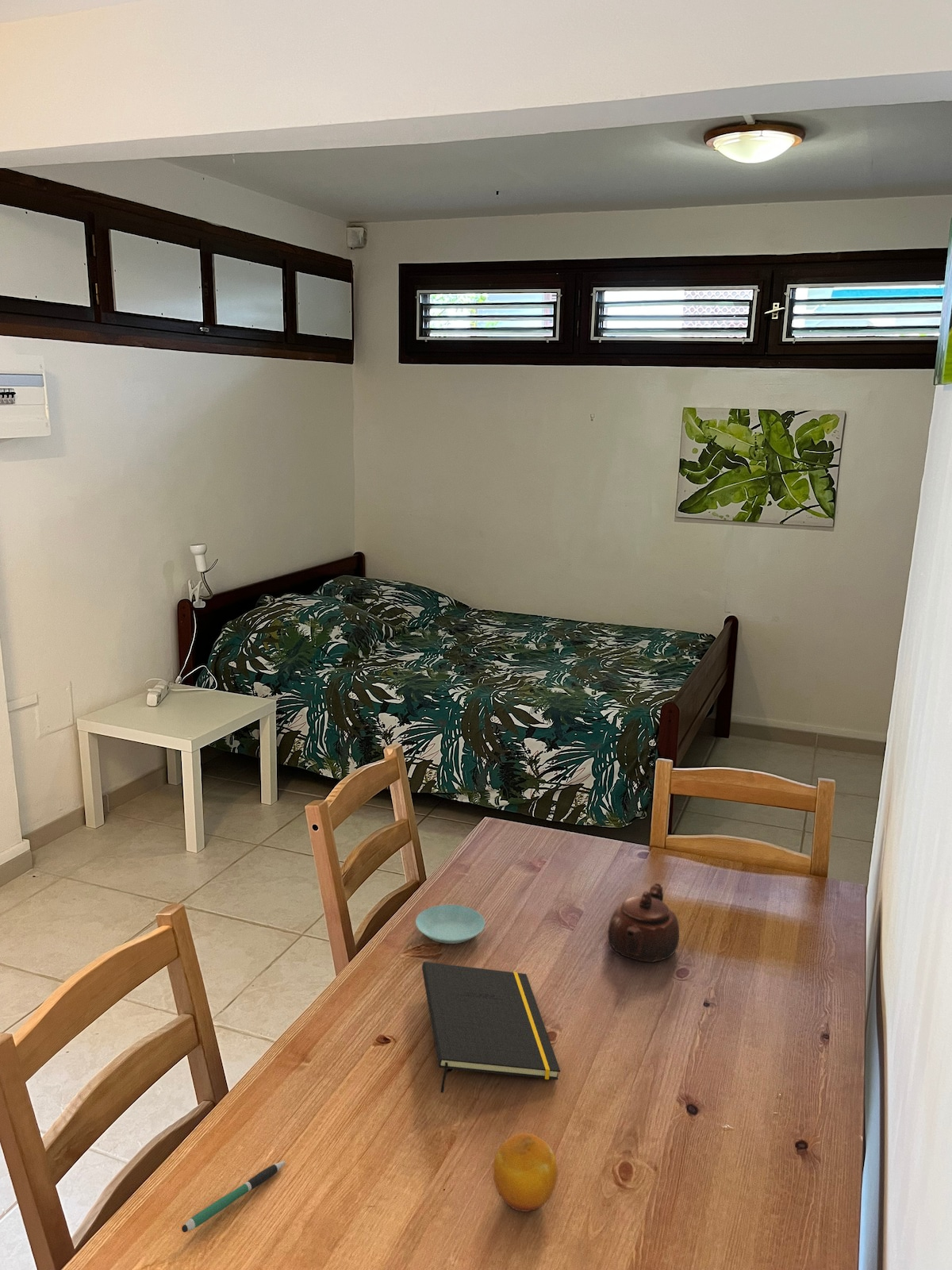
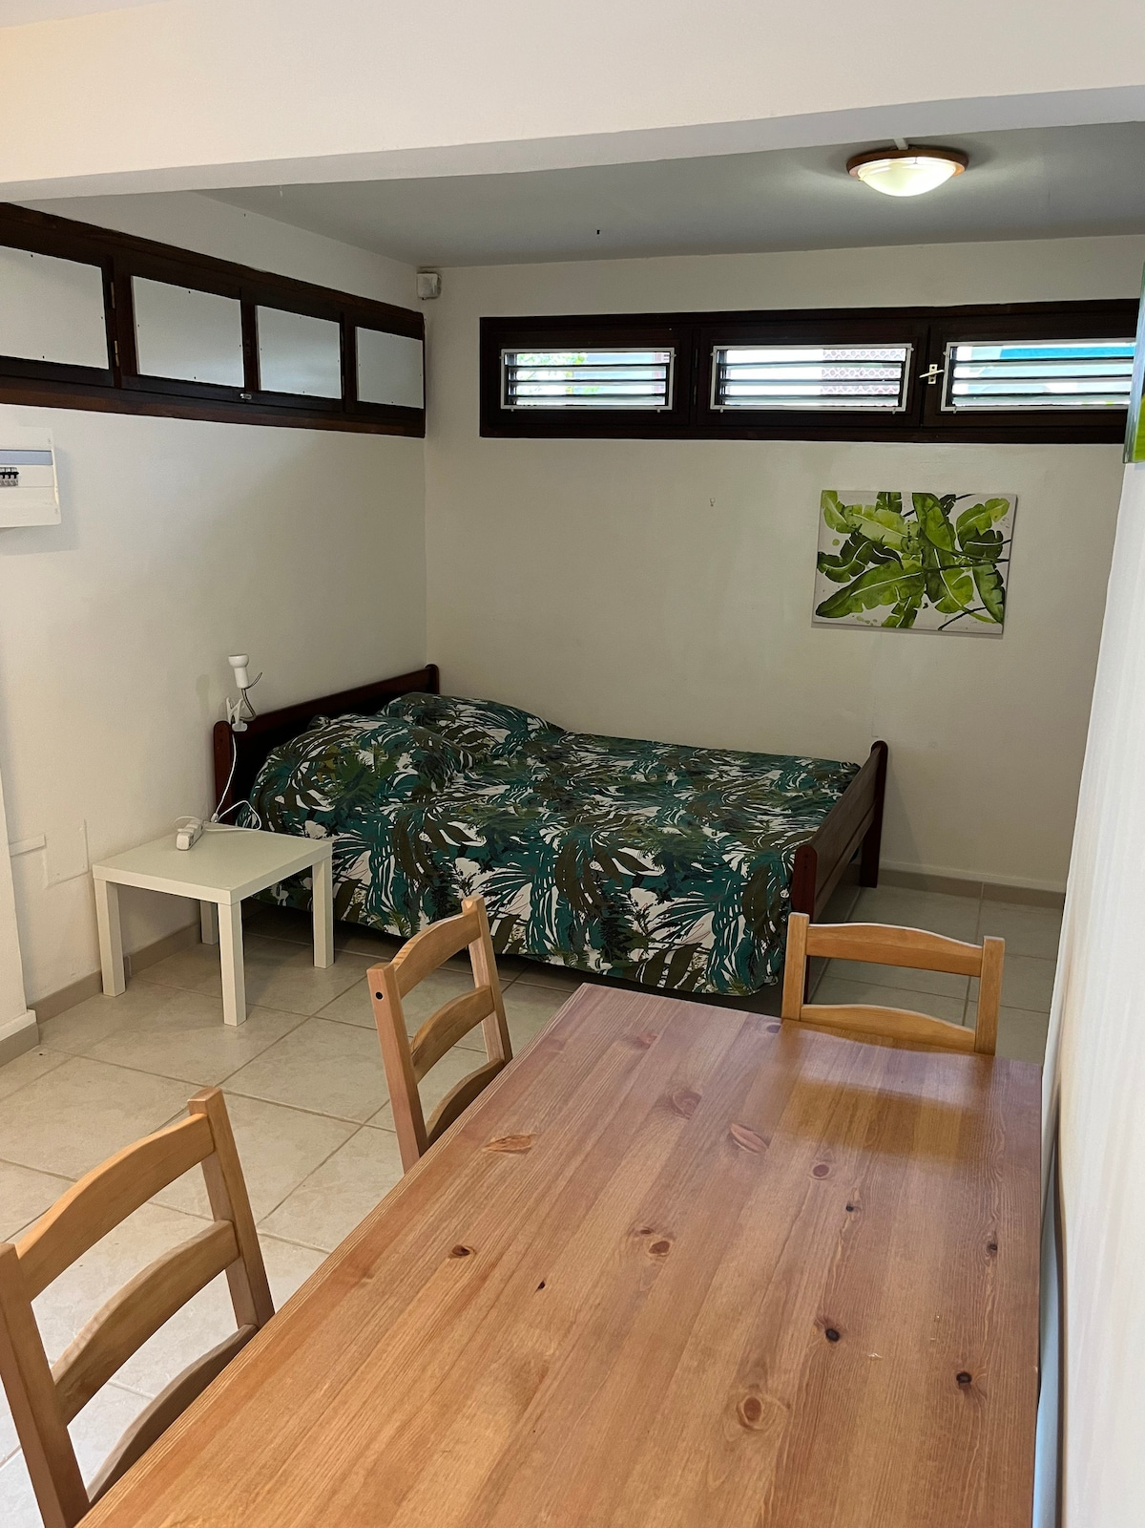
- notepad [421,961,561,1094]
- pen [181,1160,286,1233]
- fruit [493,1132,559,1213]
- teapot [607,883,680,964]
- saucer [415,904,486,945]
